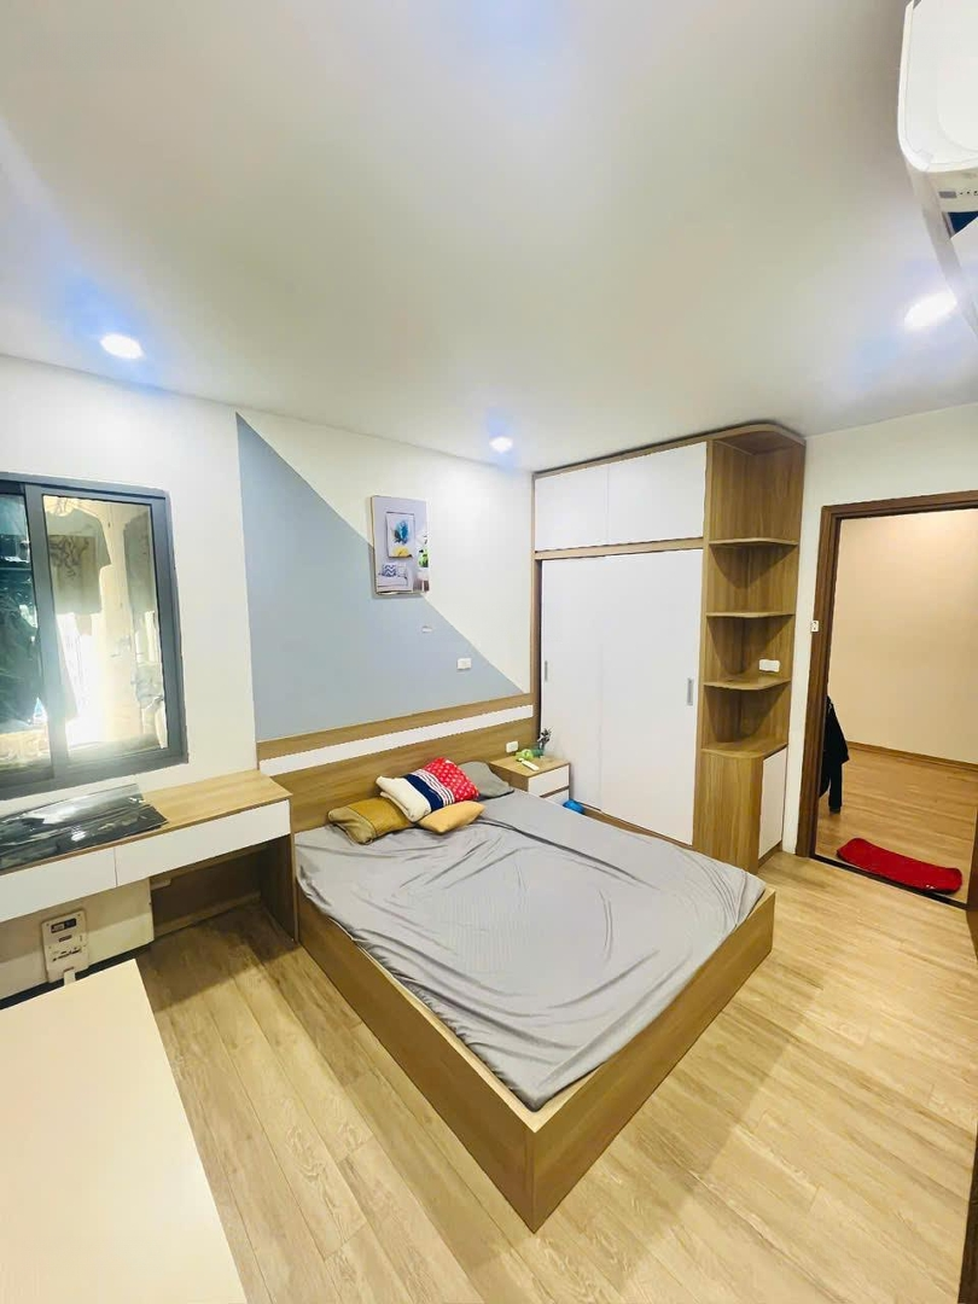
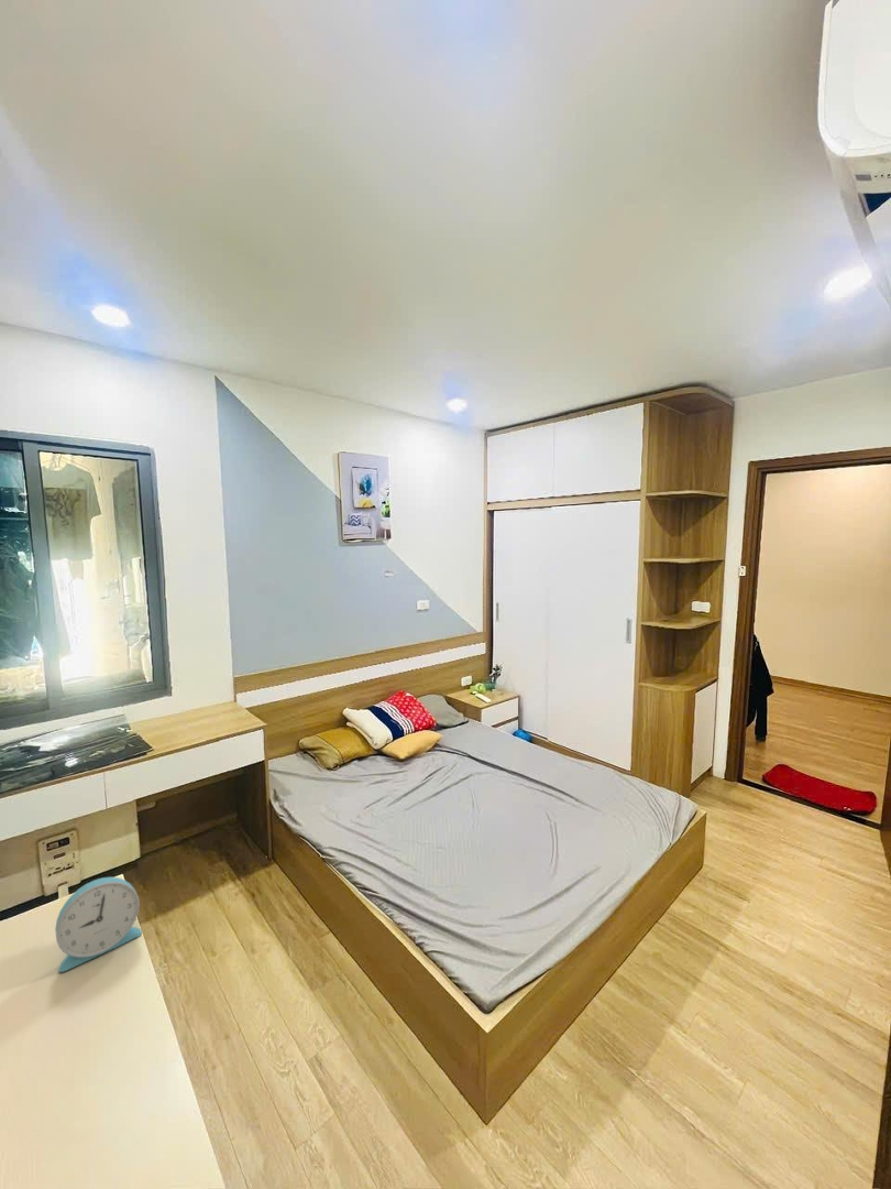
+ alarm clock [54,876,143,973]
